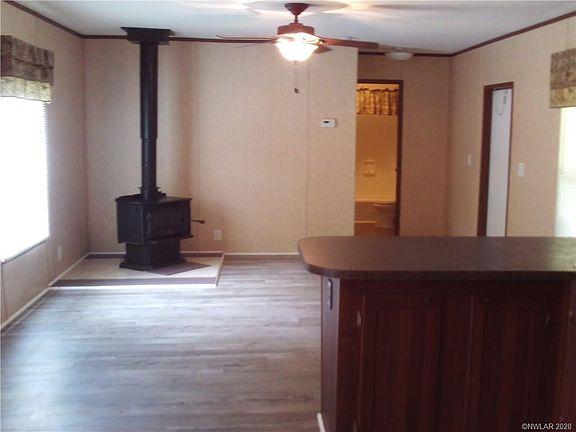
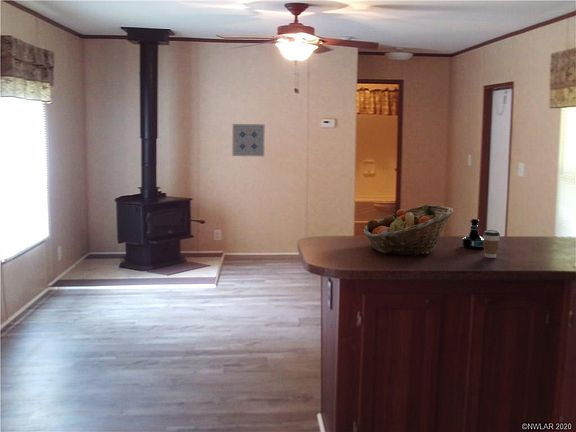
+ tequila bottle [461,218,484,250]
+ wall art [232,123,266,157]
+ coffee cup [482,229,501,259]
+ fruit basket [362,204,454,257]
